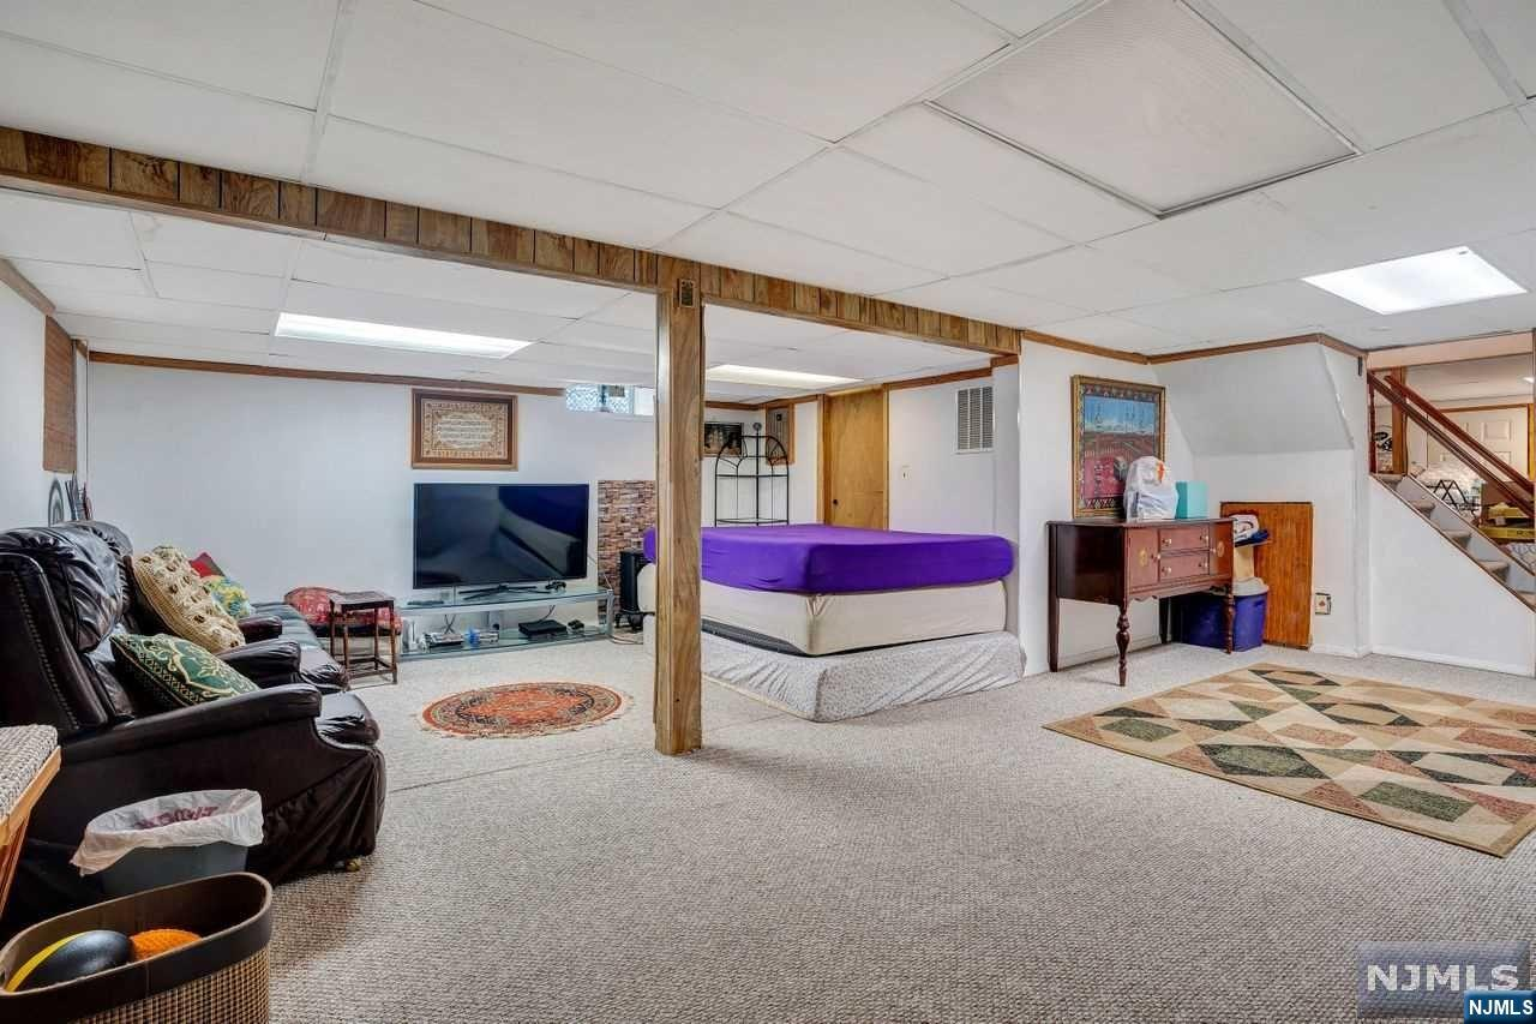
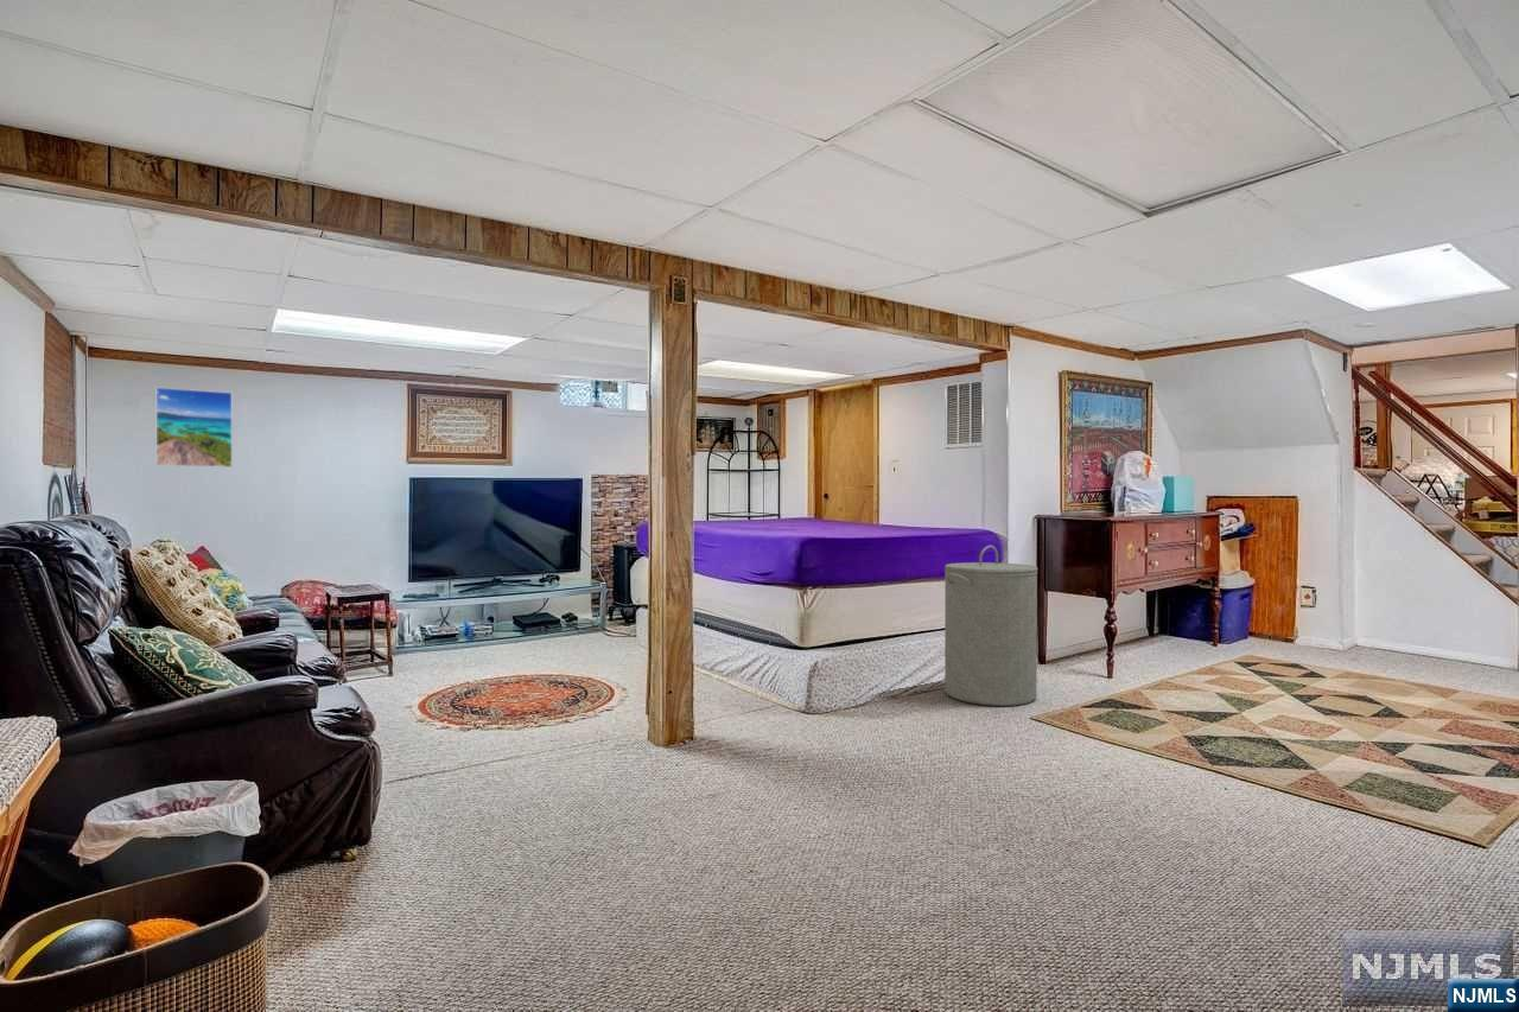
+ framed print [155,387,234,469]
+ laundry hamper [943,545,1038,707]
